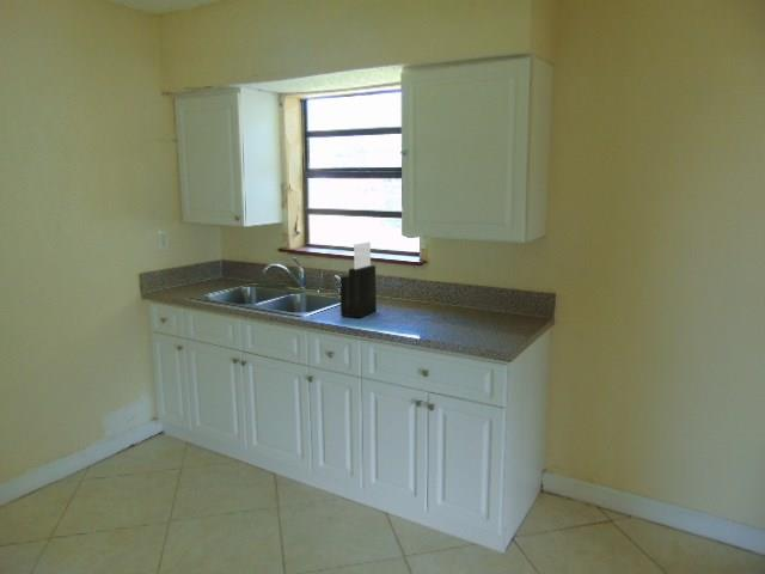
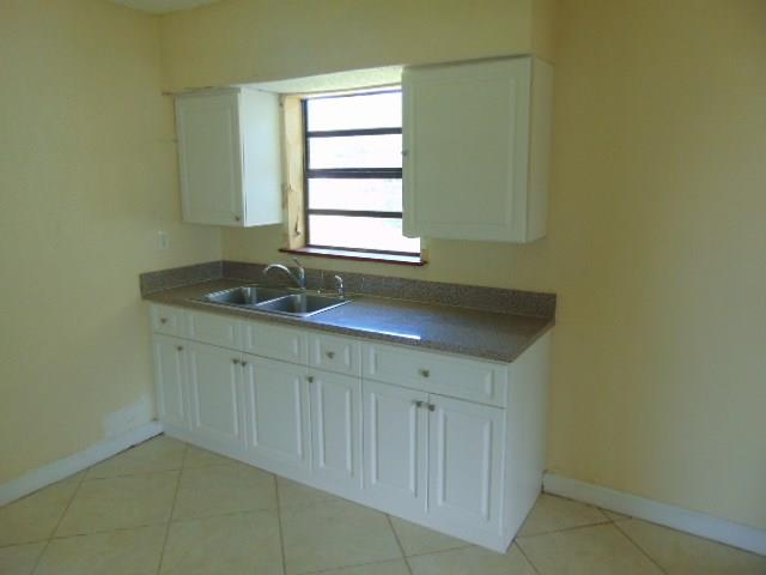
- knife block [338,242,378,319]
